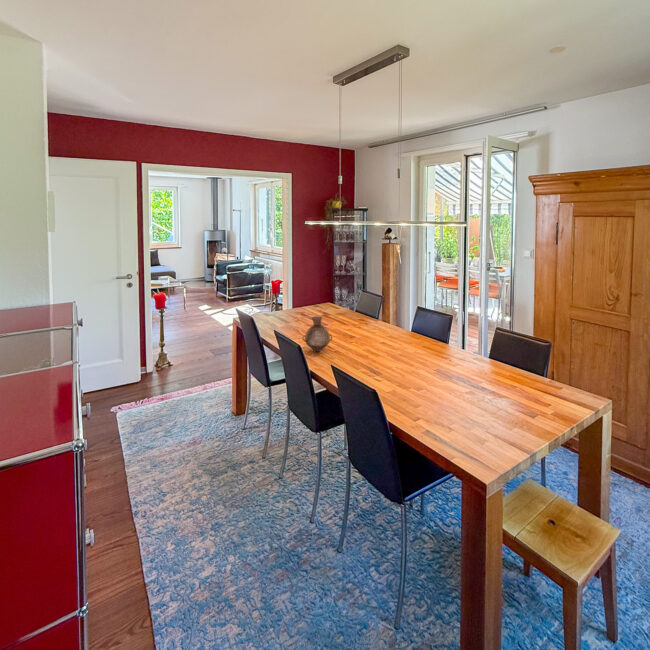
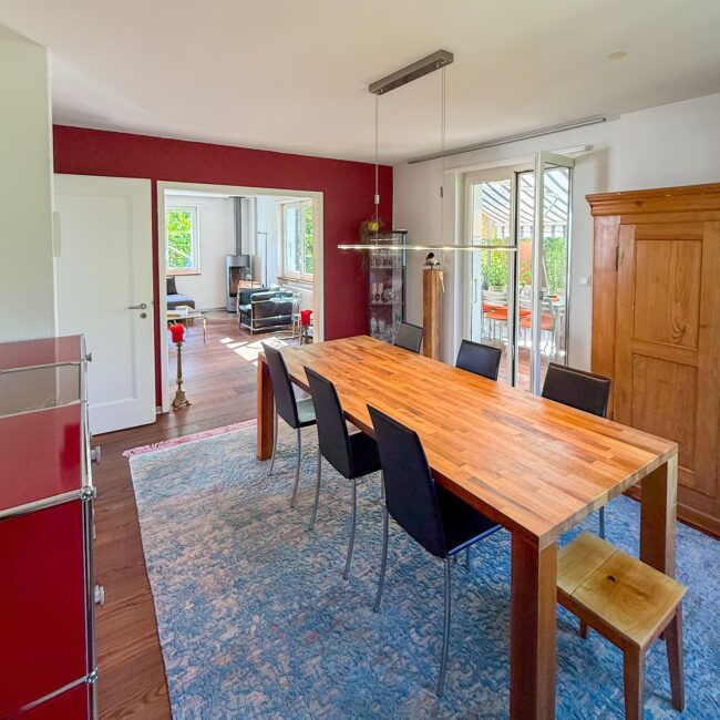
- vase [301,315,333,352]
